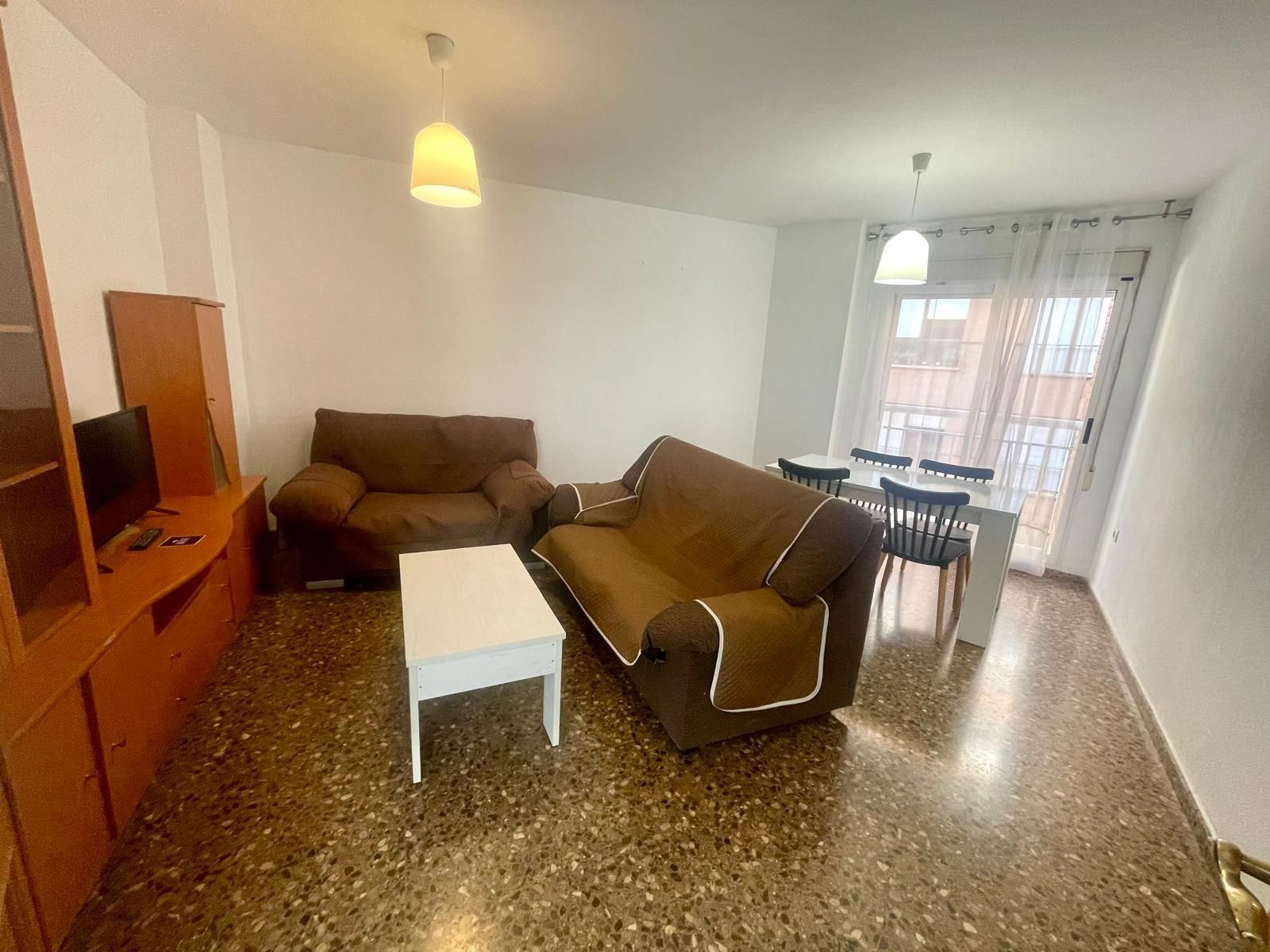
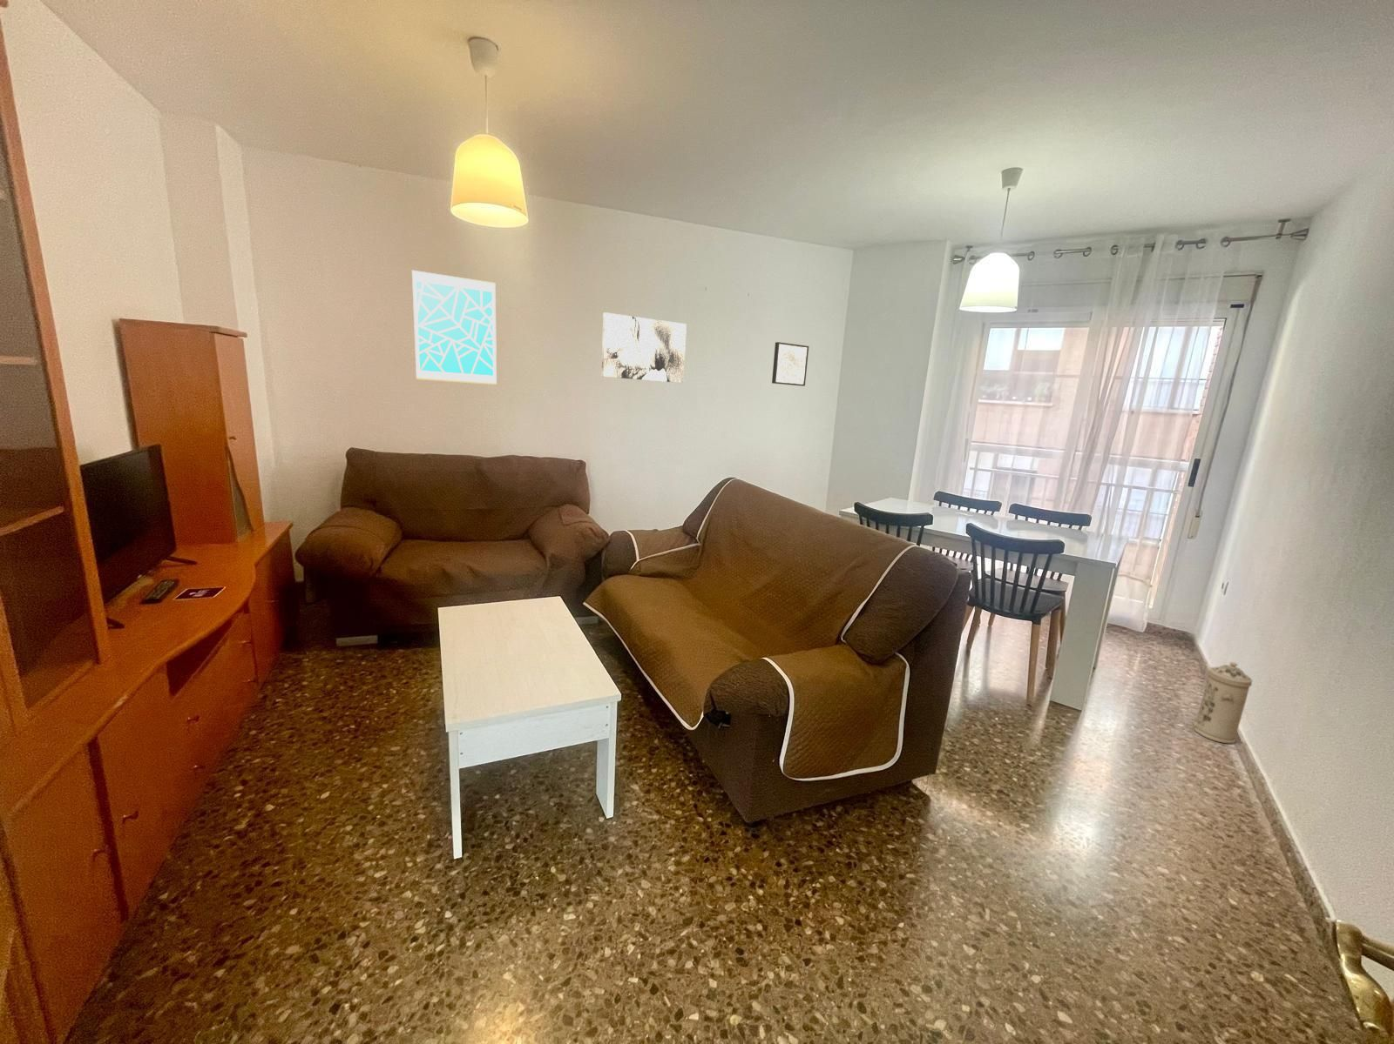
+ wall art [771,341,809,387]
+ wall art [602,311,687,384]
+ water filter [1192,661,1254,744]
+ wall art [412,270,497,385]
